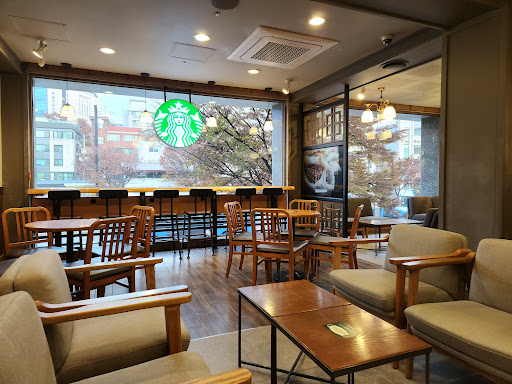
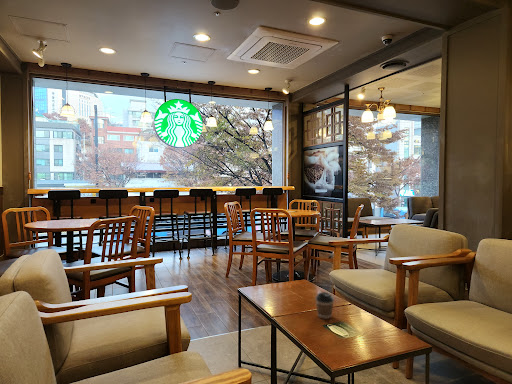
+ coffee cup [315,291,335,320]
